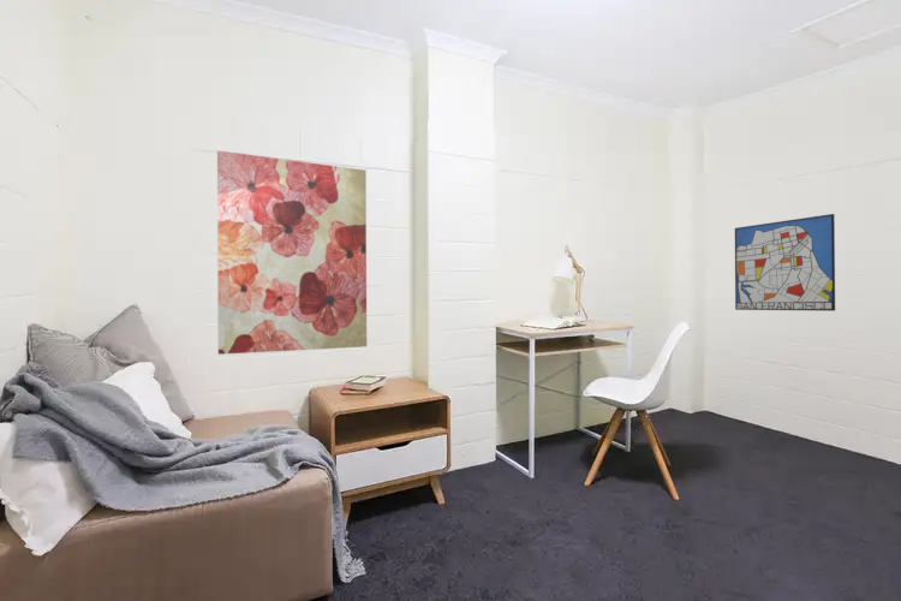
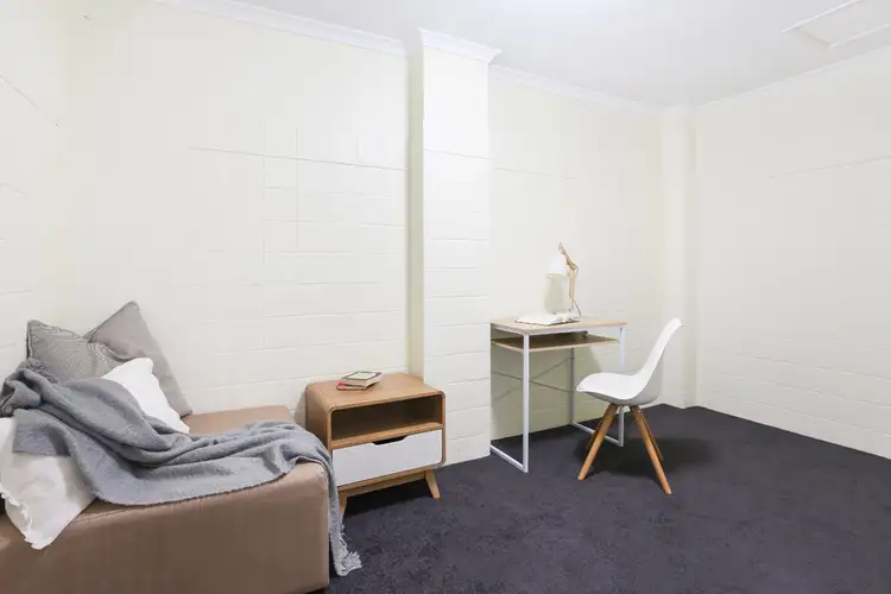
- wall art [216,149,368,356]
- wall art [734,213,836,313]
